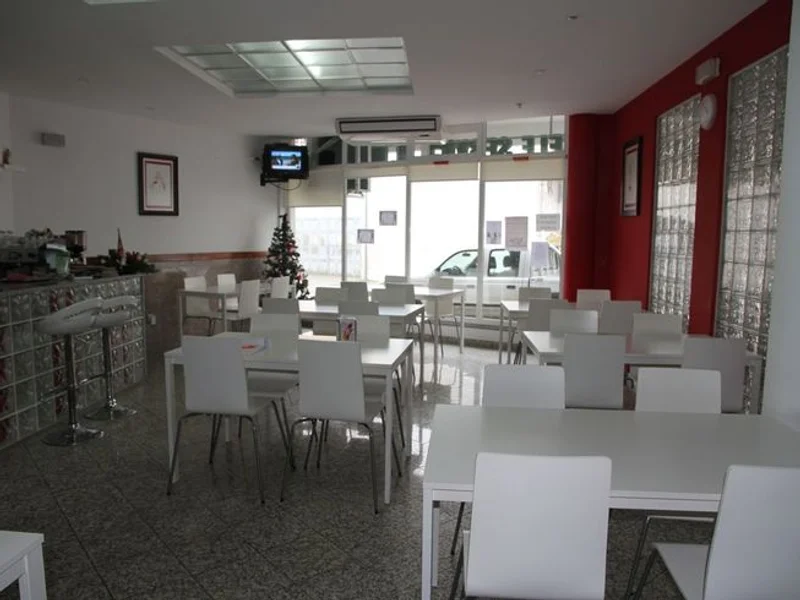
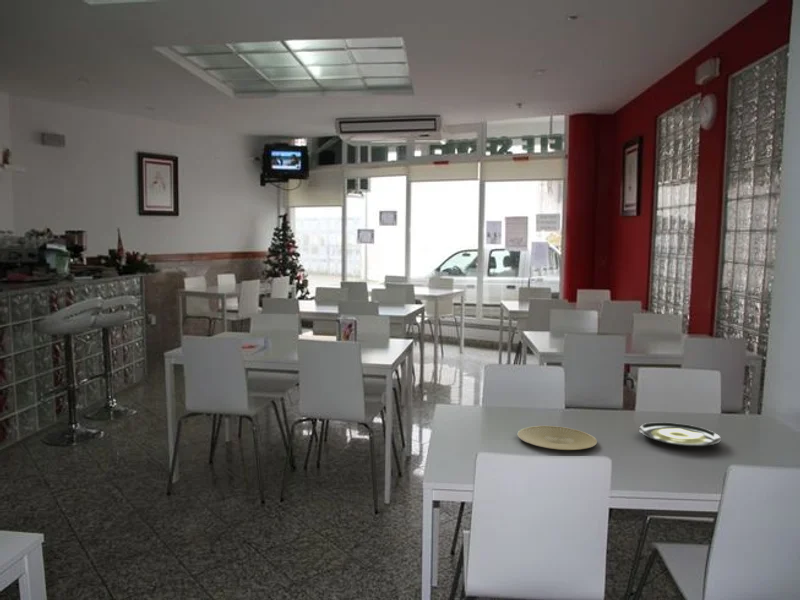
+ plate [517,425,598,451]
+ plate [638,422,722,448]
